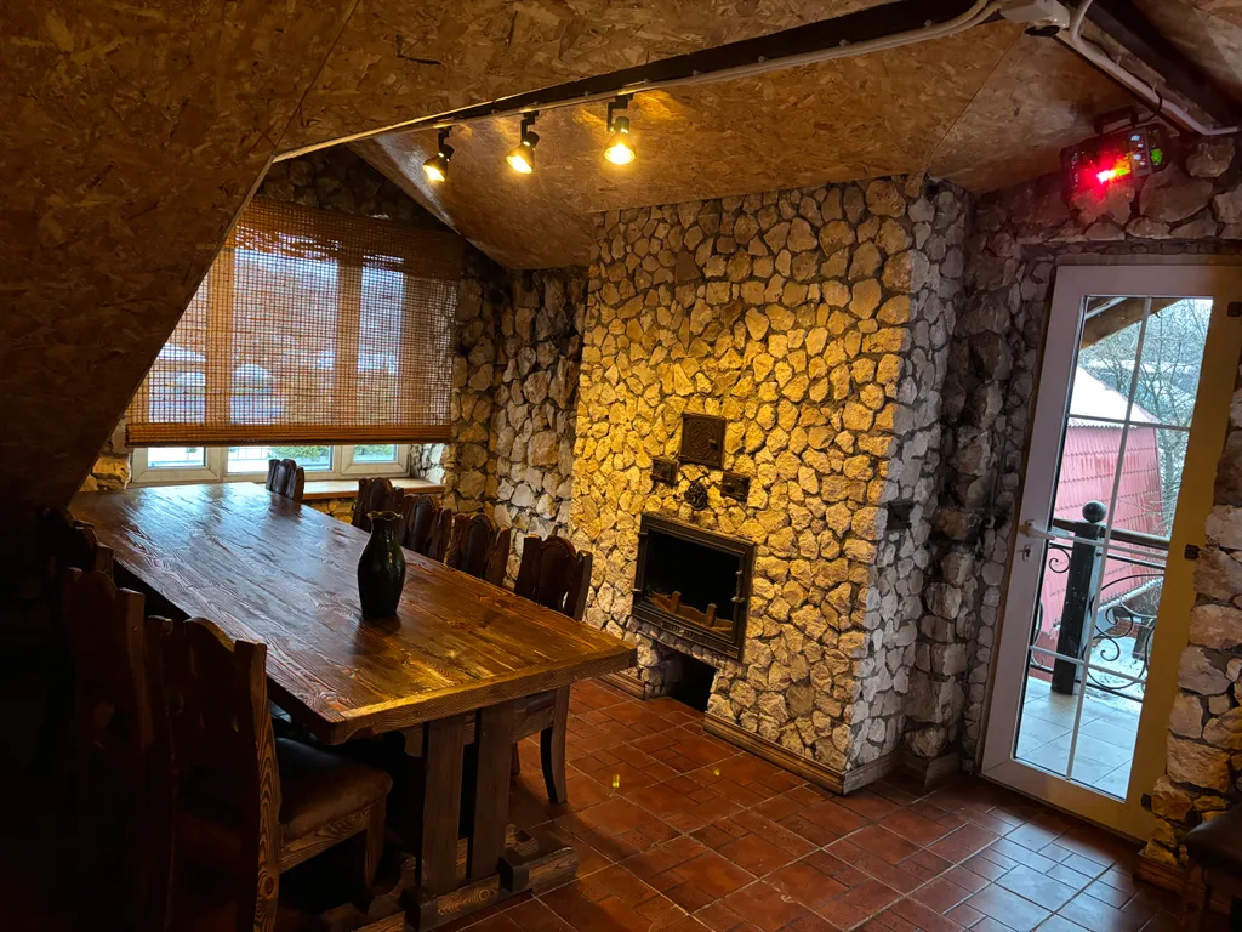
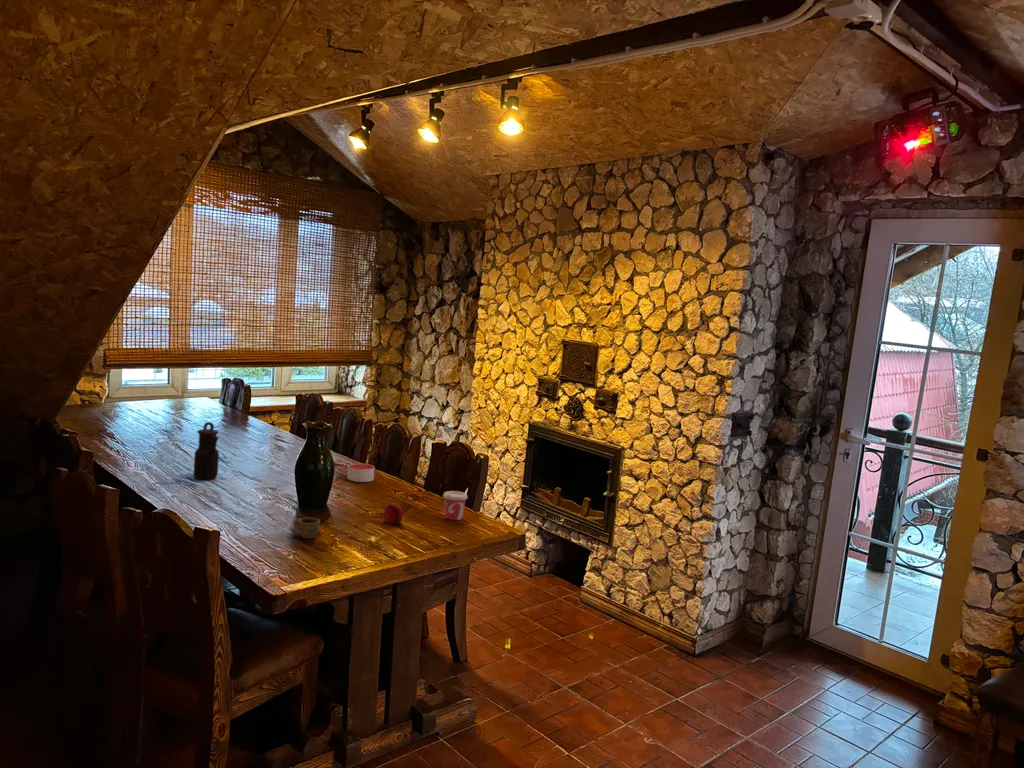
+ candle [347,462,375,483]
+ cup [295,516,321,540]
+ teapot [193,421,220,481]
+ fruit [382,502,404,525]
+ cup [442,490,469,521]
